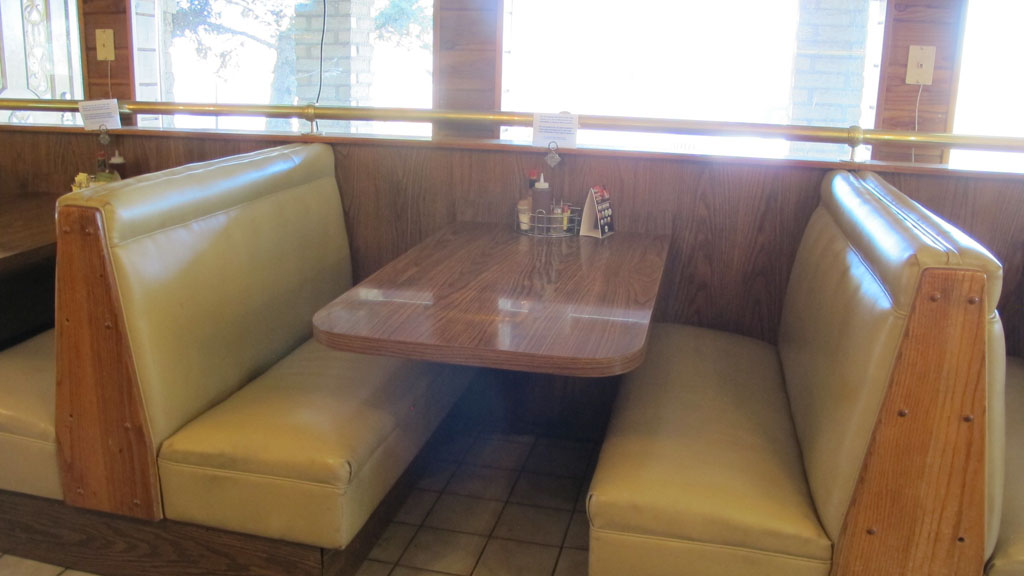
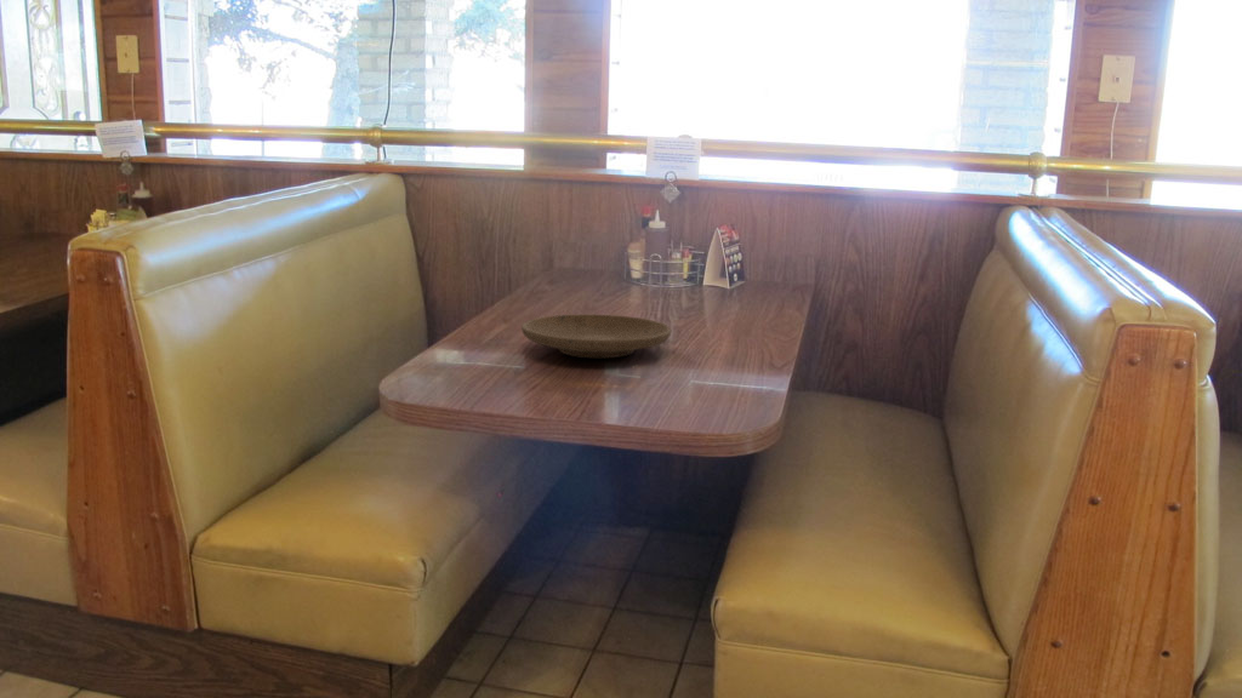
+ plate [520,313,673,359]
